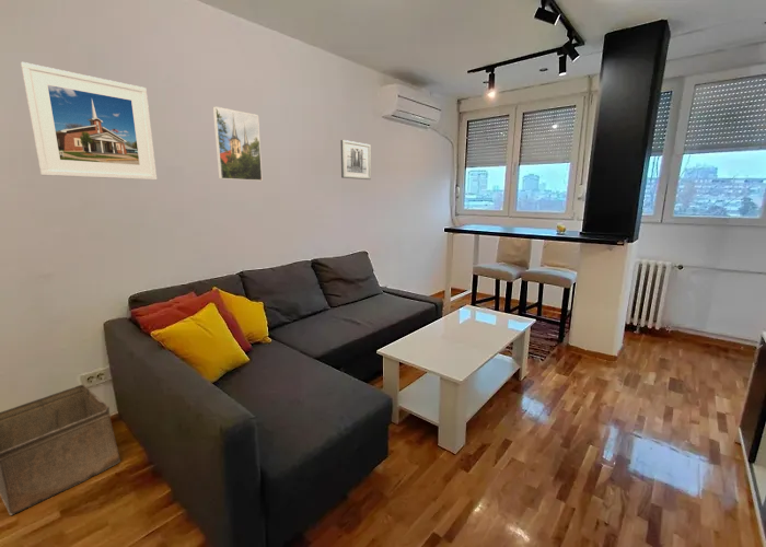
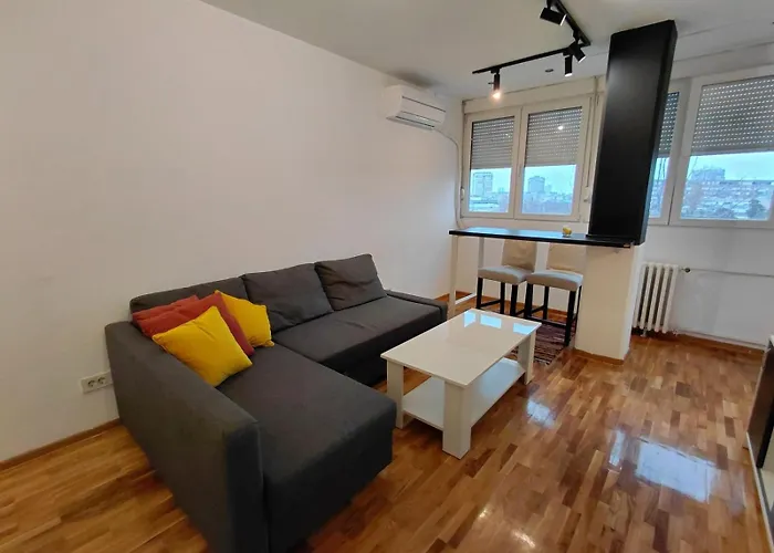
- wall art [339,139,372,181]
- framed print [20,61,158,181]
- storage bin [0,383,121,516]
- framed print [212,105,264,182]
